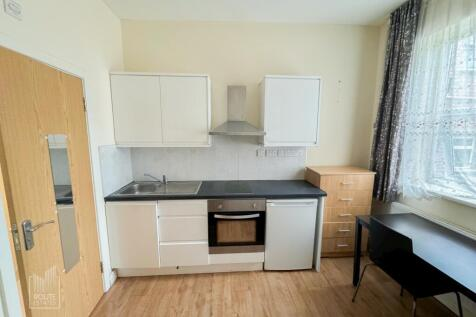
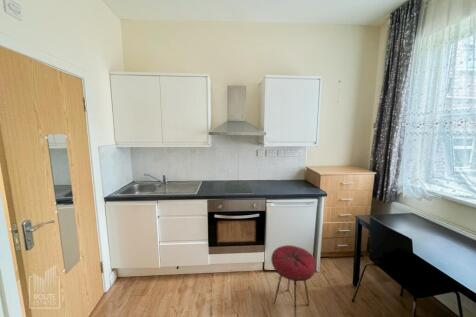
+ stool [270,244,318,317]
